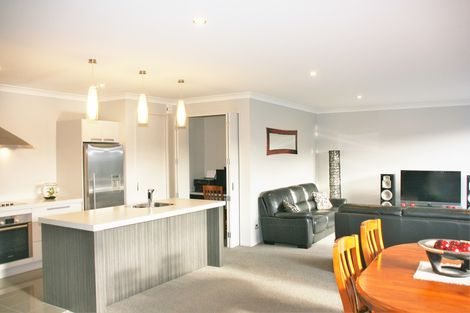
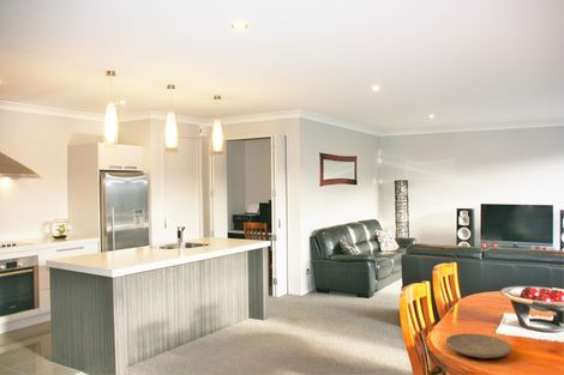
+ plate [445,333,512,359]
